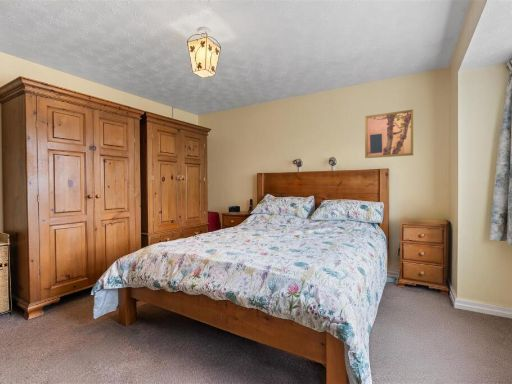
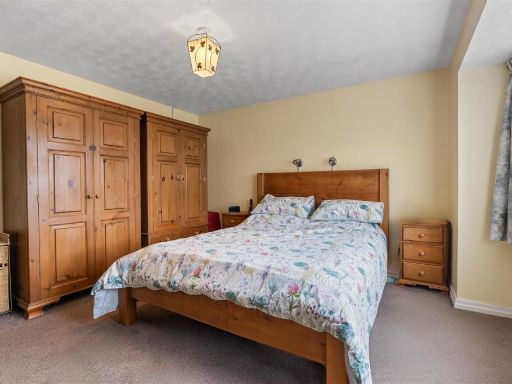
- wall art [364,109,414,159]
